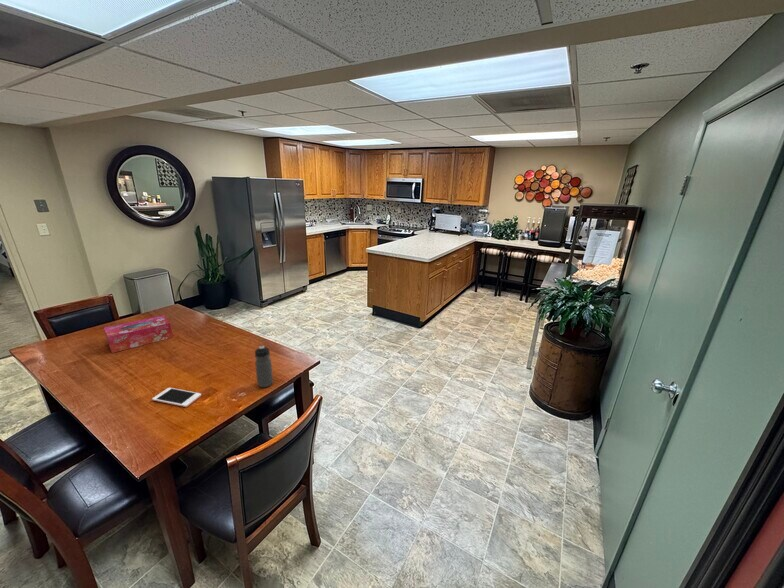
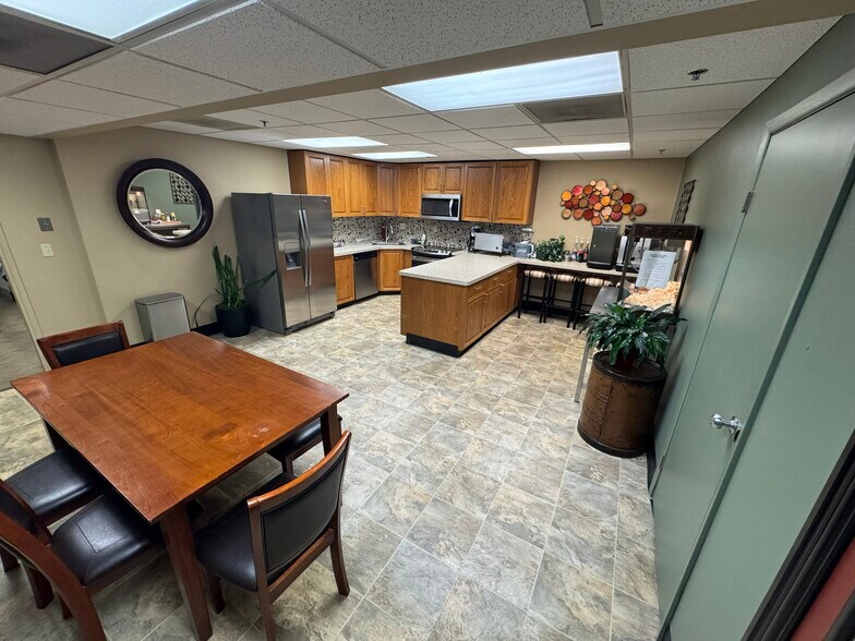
- tissue box [103,315,174,354]
- water bottle [254,345,274,388]
- cell phone [151,387,202,408]
